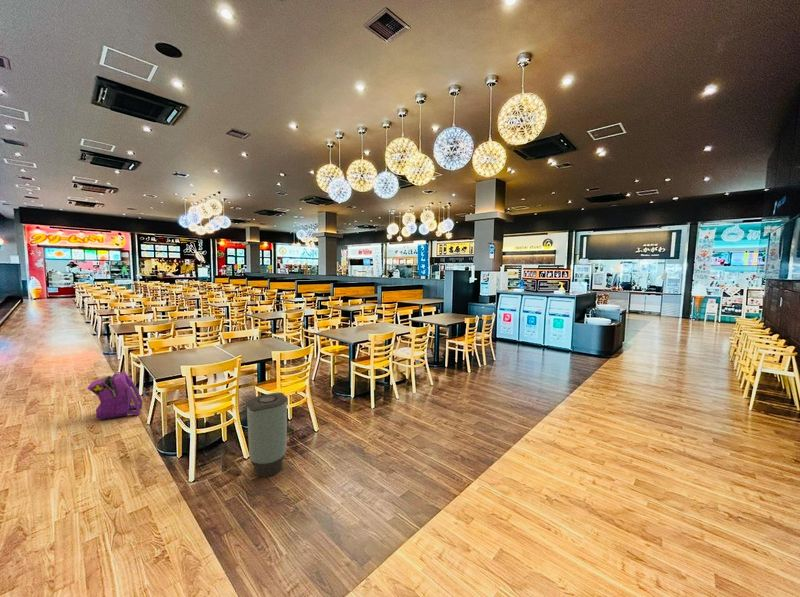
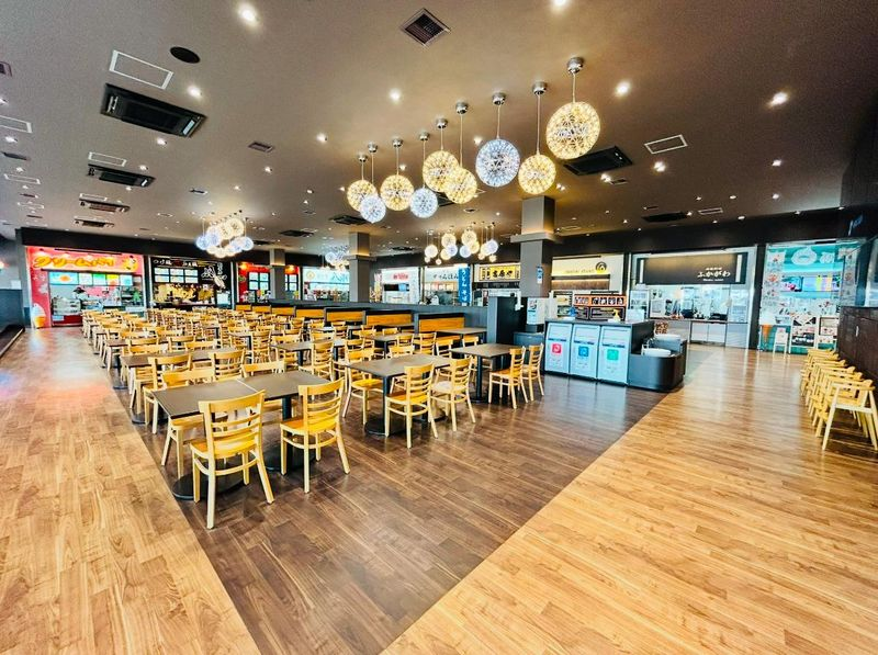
- trash can [245,392,289,478]
- backpack [87,371,143,421]
